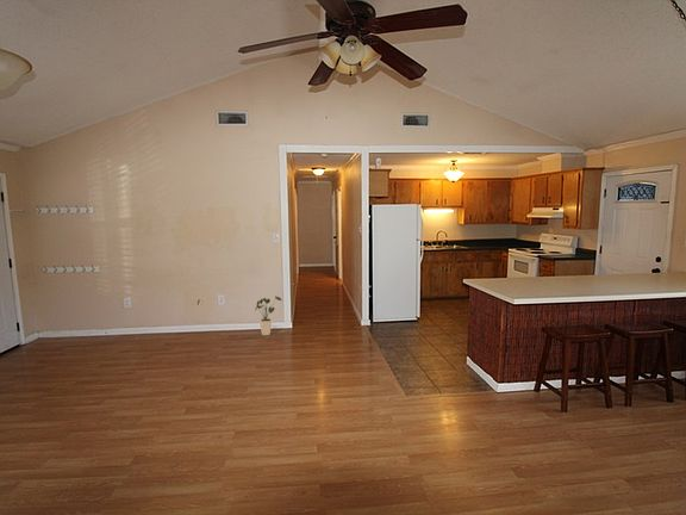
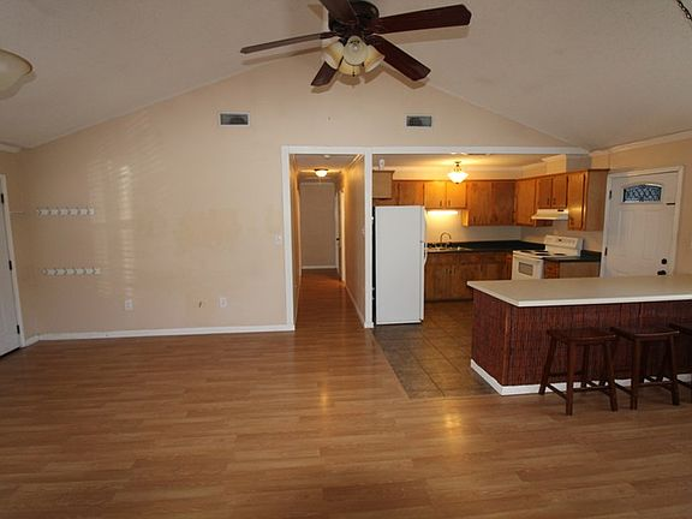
- house plant [254,294,282,336]
